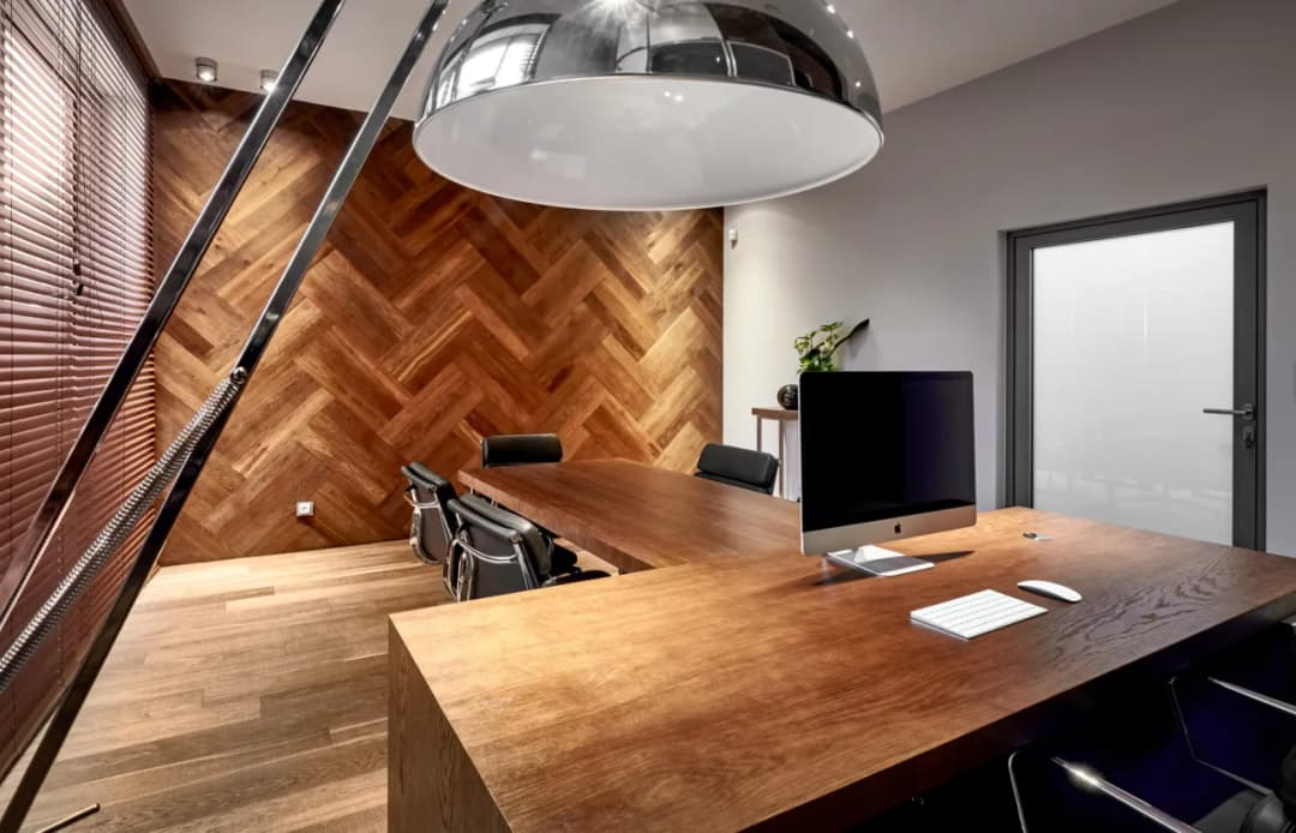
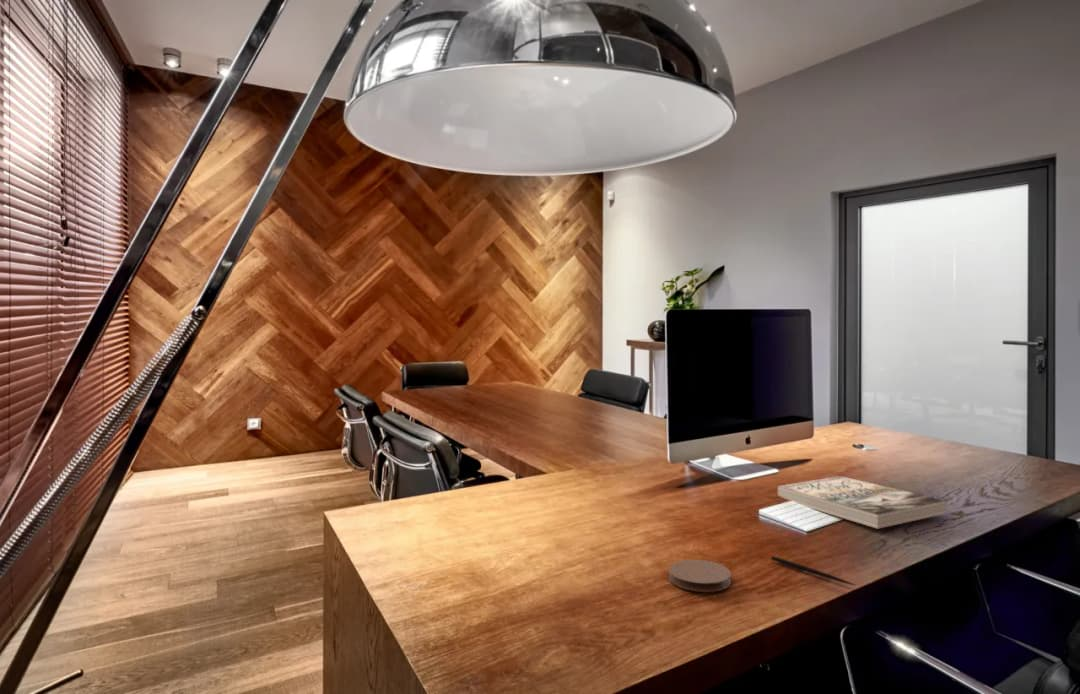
+ book [777,475,947,530]
+ coaster [667,559,732,593]
+ pen [770,555,856,586]
